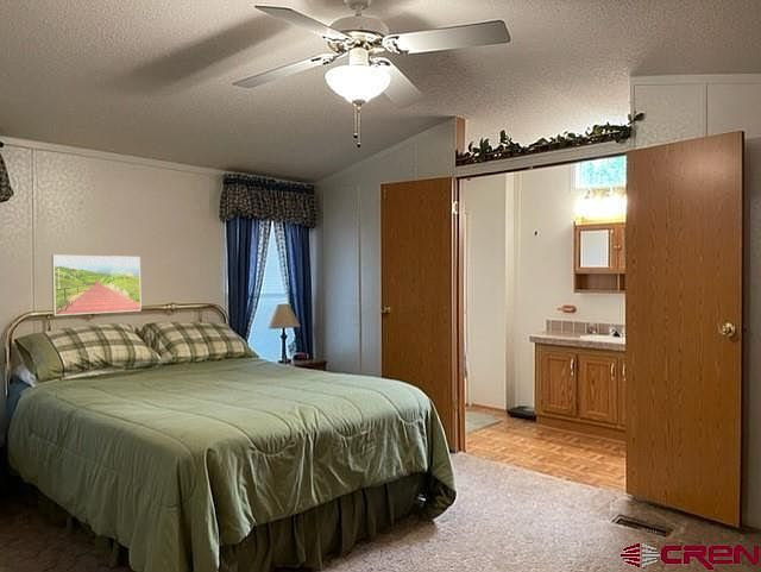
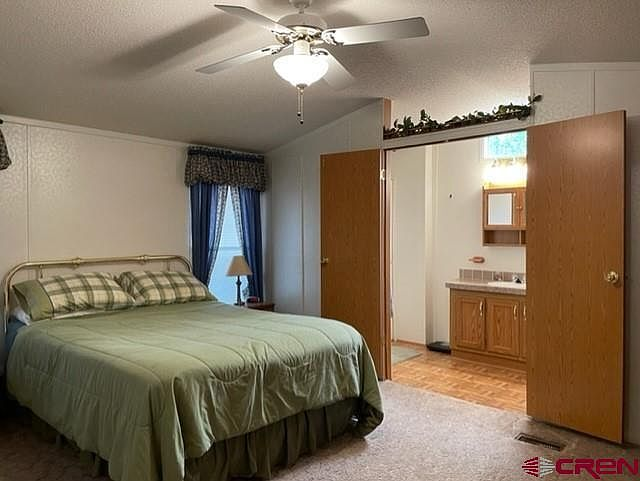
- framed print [51,254,143,316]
